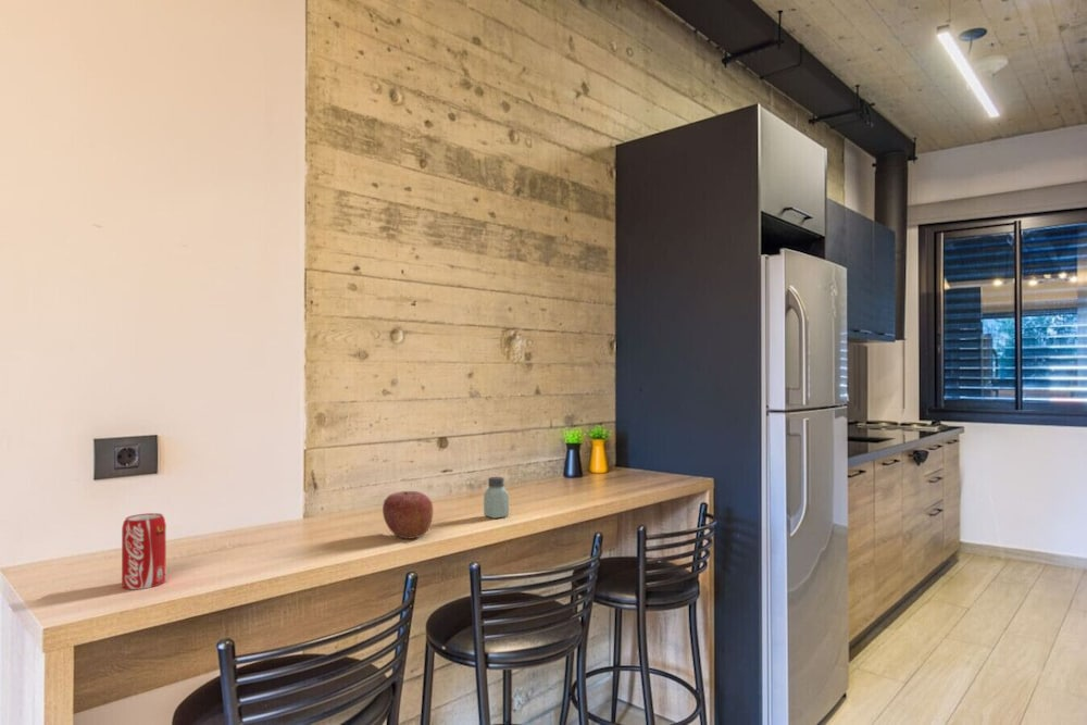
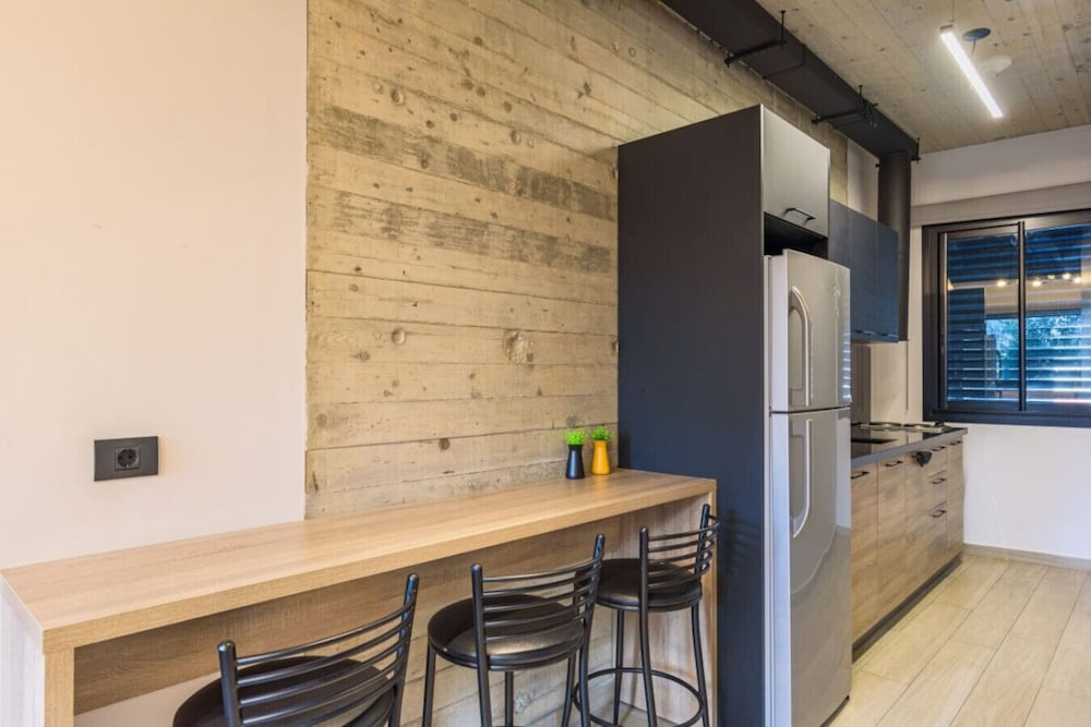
- apple [382,490,434,540]
- saltshaker [483,476,510,520]
- beverage can [121,512,167,590]
